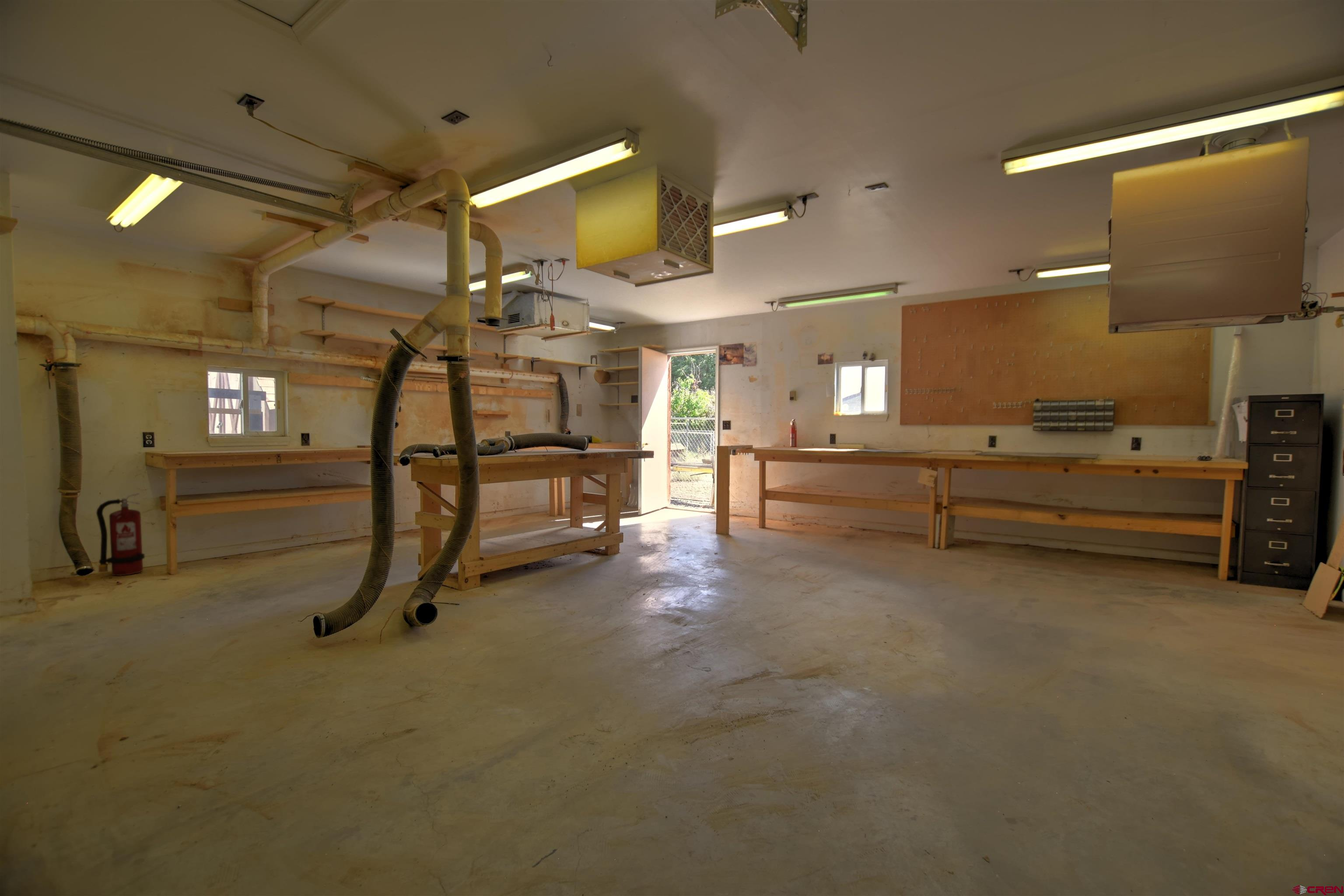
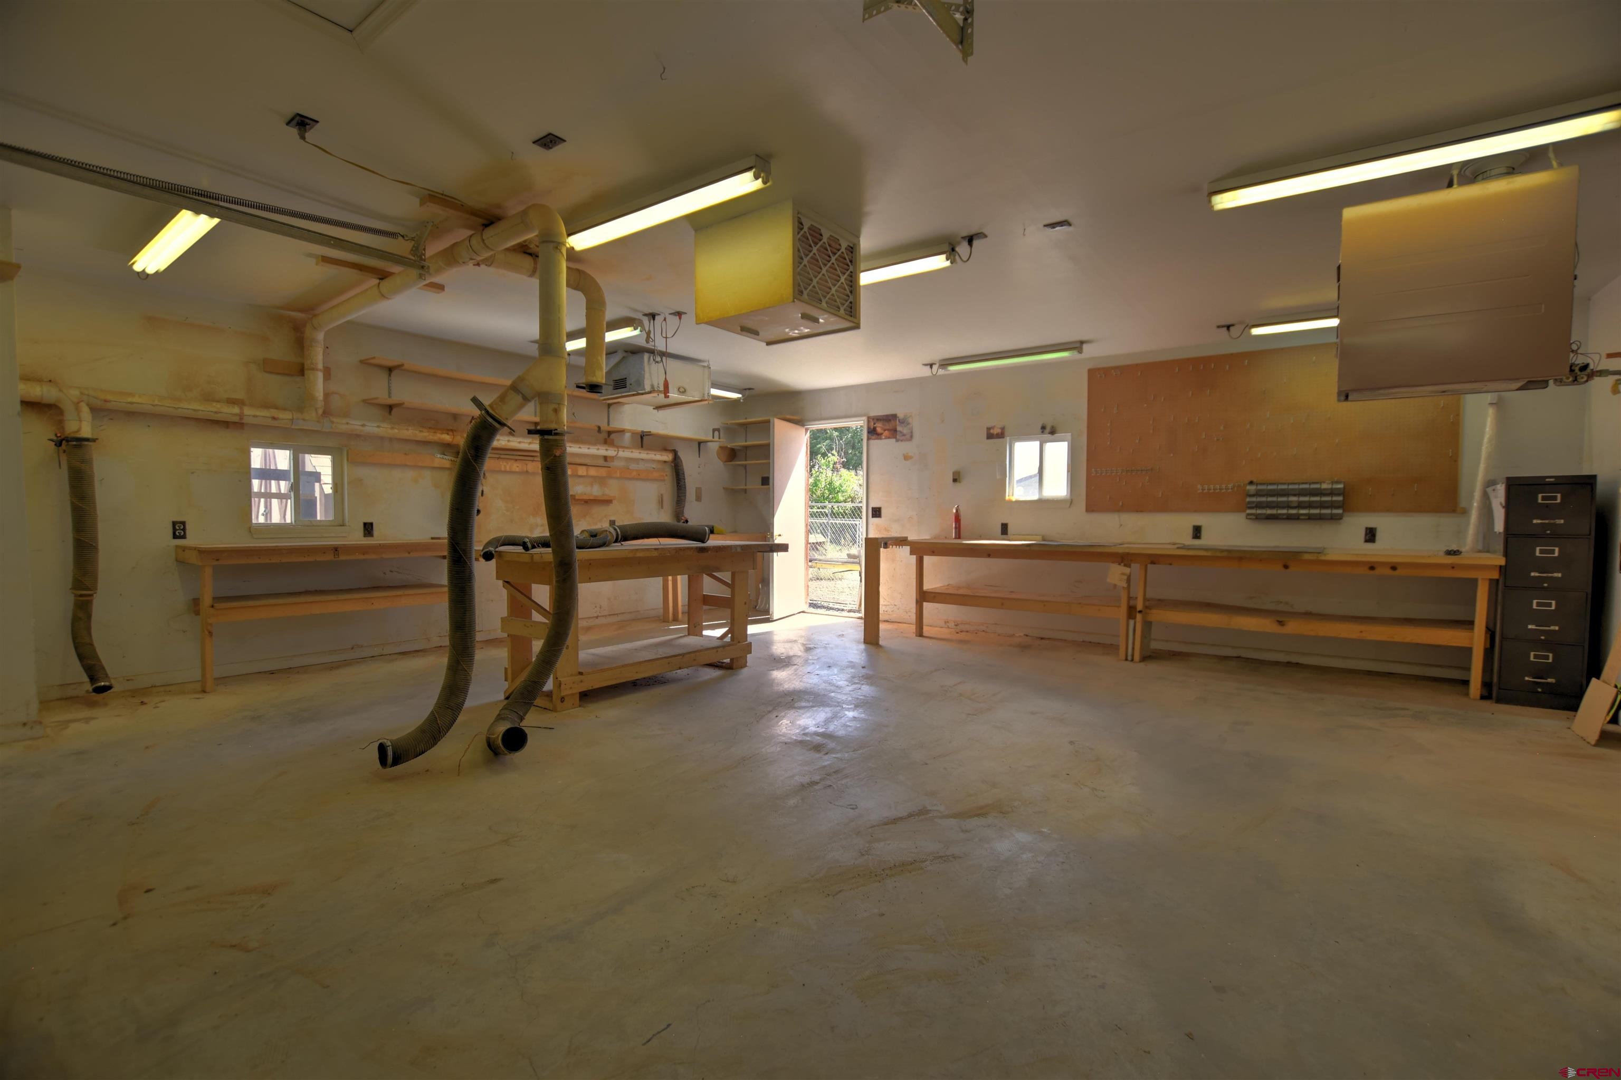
- fire extinguisher [96,493,145,576]
